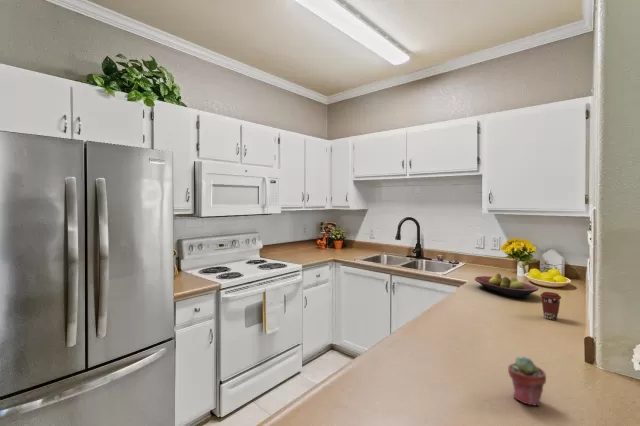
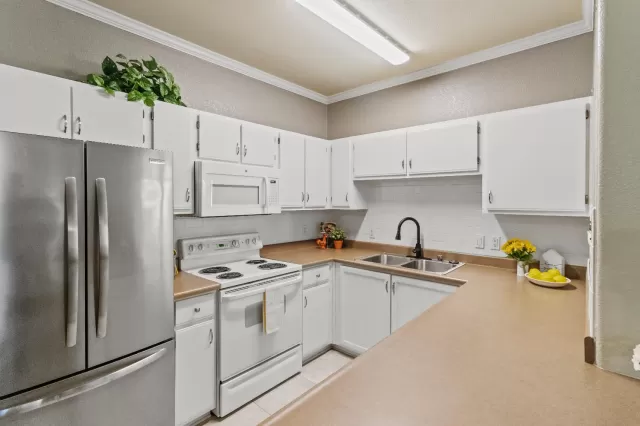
- potted succulent [507,356,547,407]
- fruit bowl [474,272,539,299]
- coffee cup [539,291,562,321]
